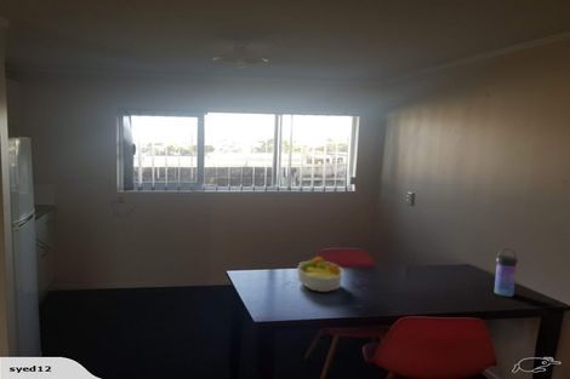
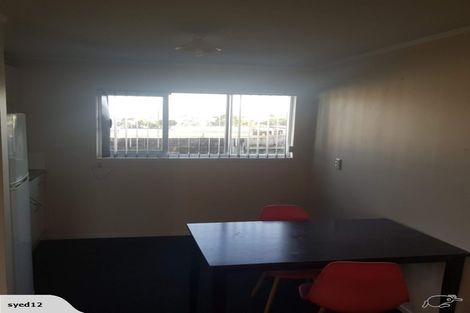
- fruit bowl [296,255,344,293]
- water bottle [494,247,519,298]
